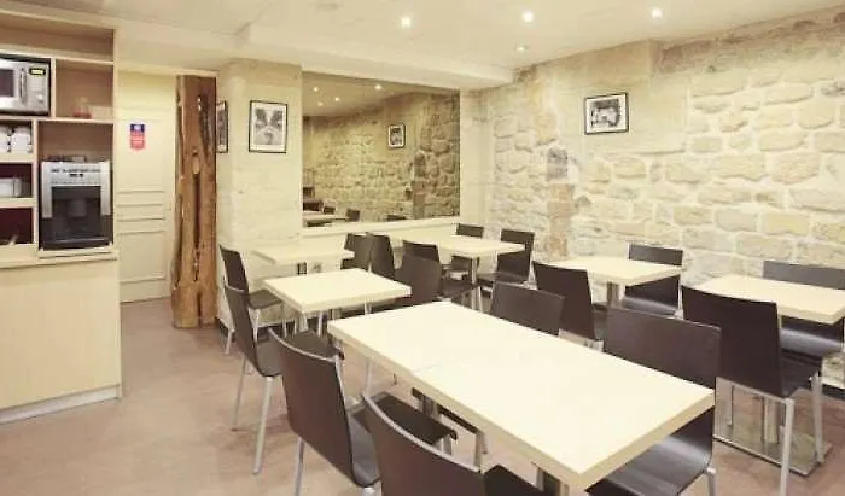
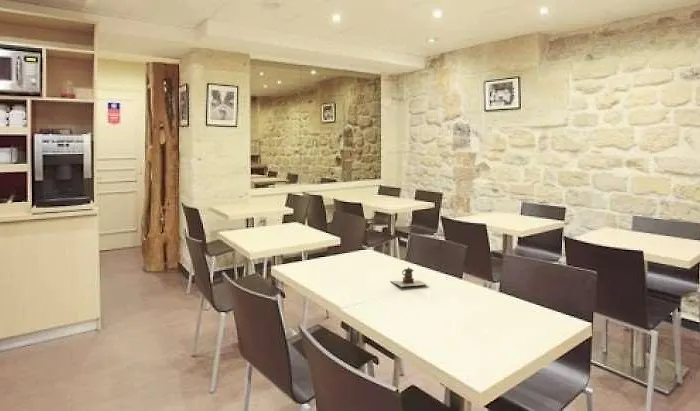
+ teapot [389,266,428,288]
